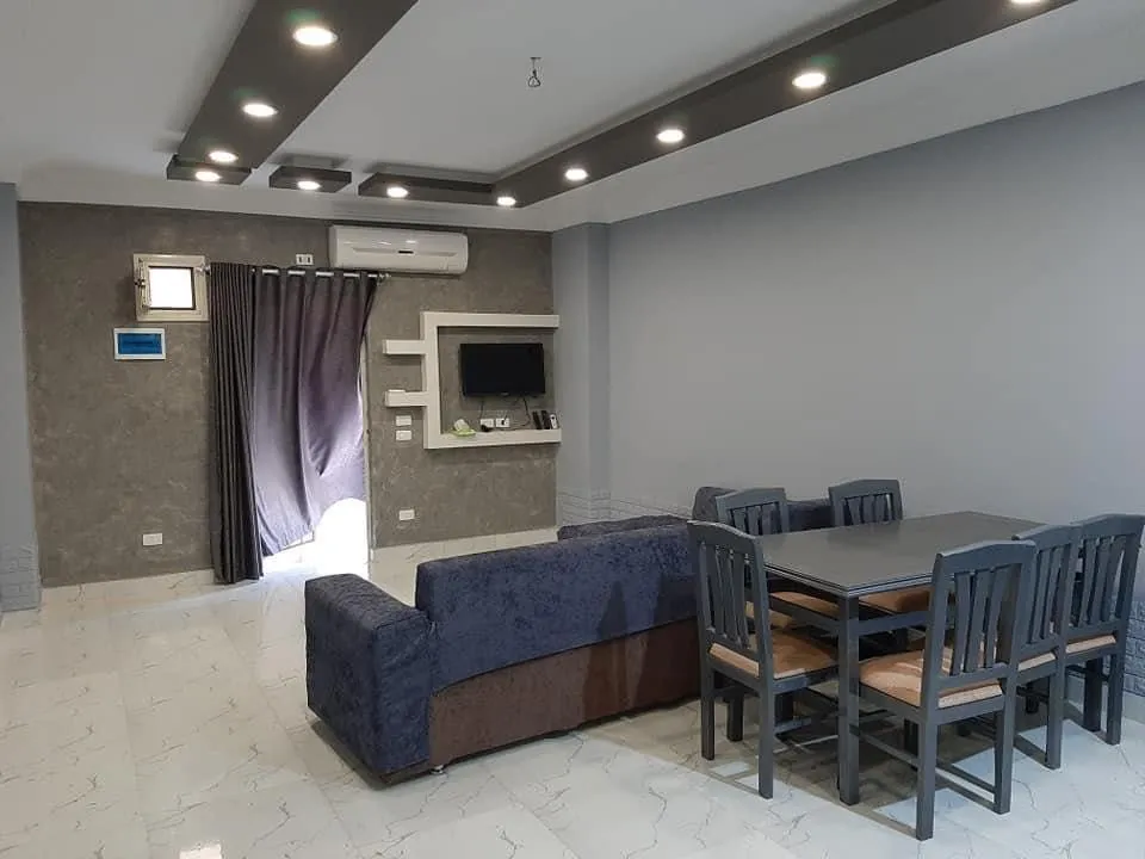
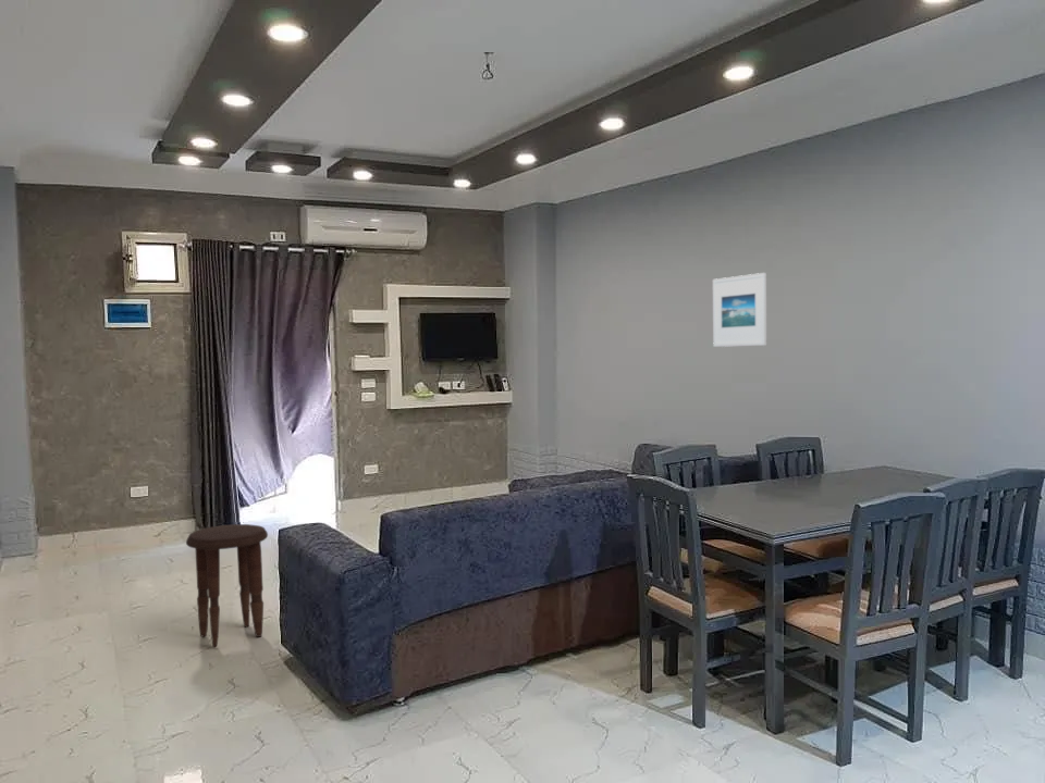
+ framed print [712,272,767,348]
+ side table [185,523,269,648]
